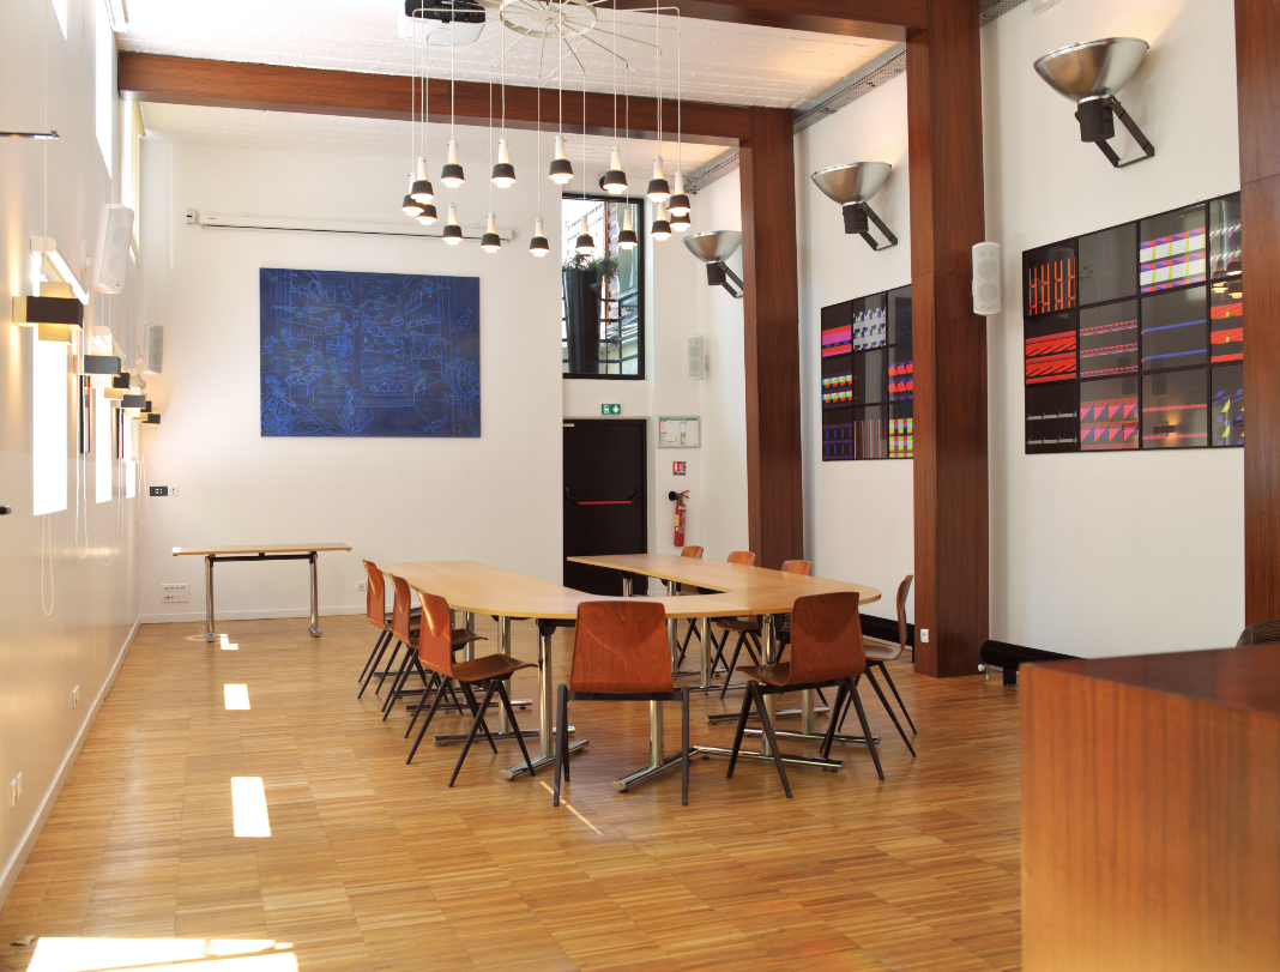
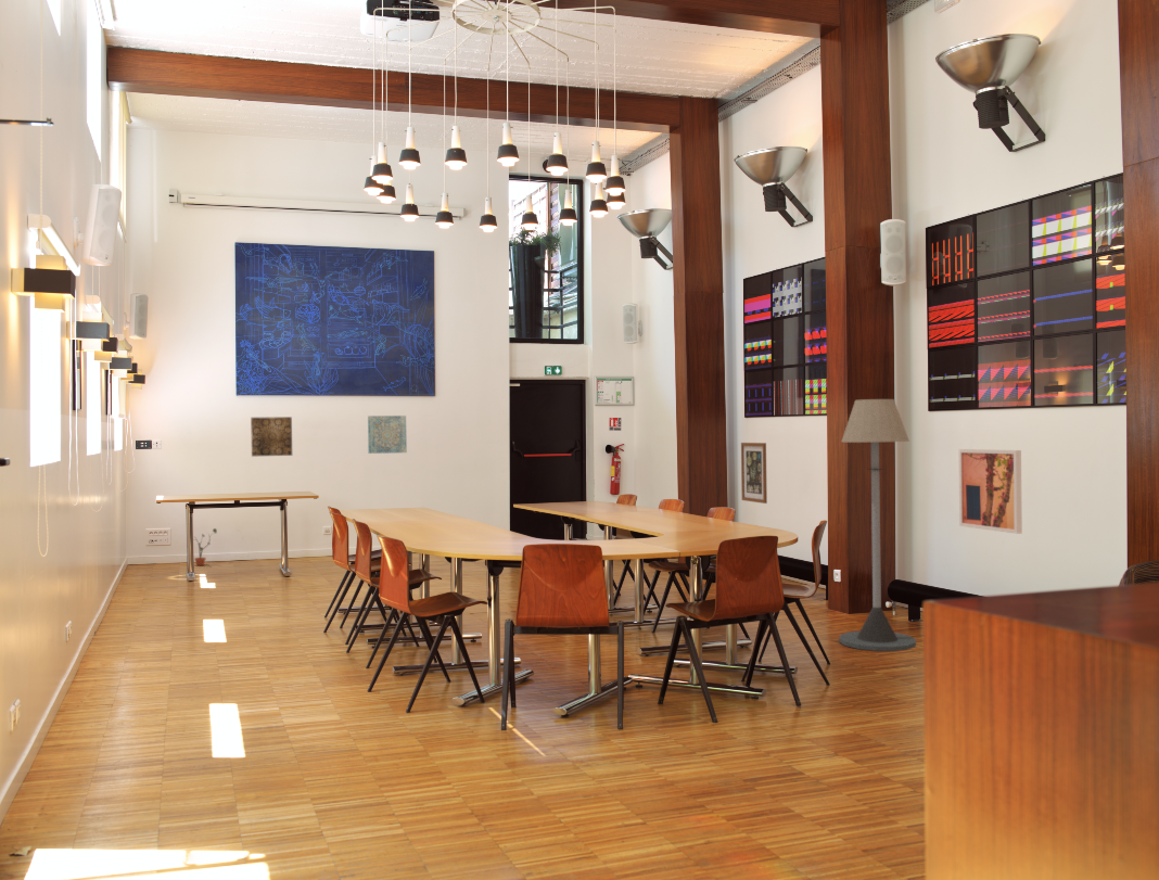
+ wall art [740,442,768,505]
+ wall art [367,415,408,455]
+ floor lamp [838,398,917,652]
+ wall art [958,448,1023,535]
+ potted plant [193,527,218,566]
+ wall art [250,416,293,458]
